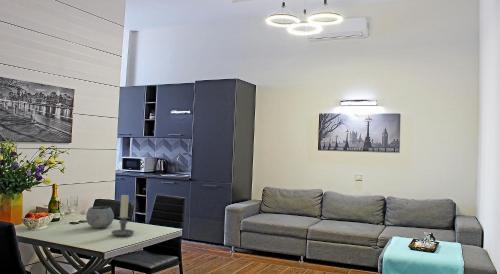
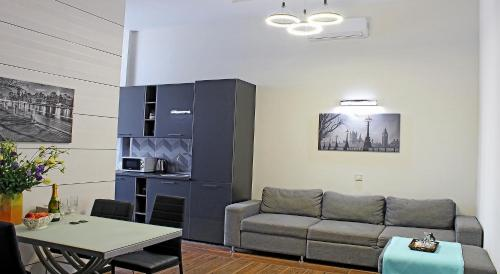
- candle holder [110,194,135,238]
- bowl [85,205,115,229]
